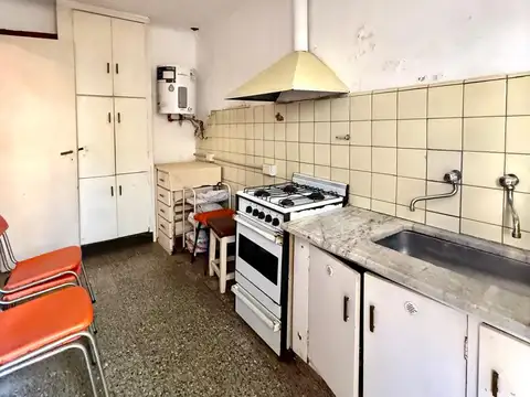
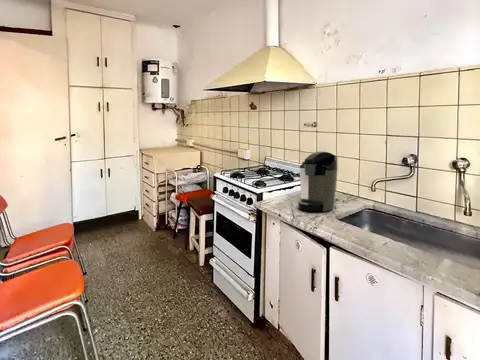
+ coffee maker [297,151,339,212]
